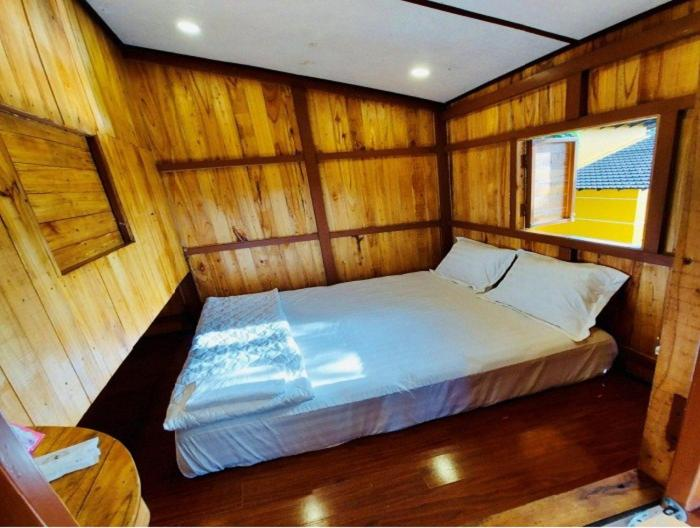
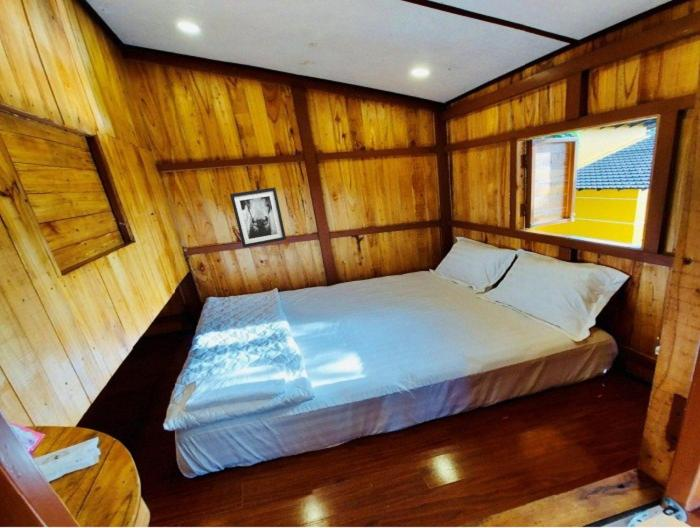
+ wall art [229,186,287,248]
